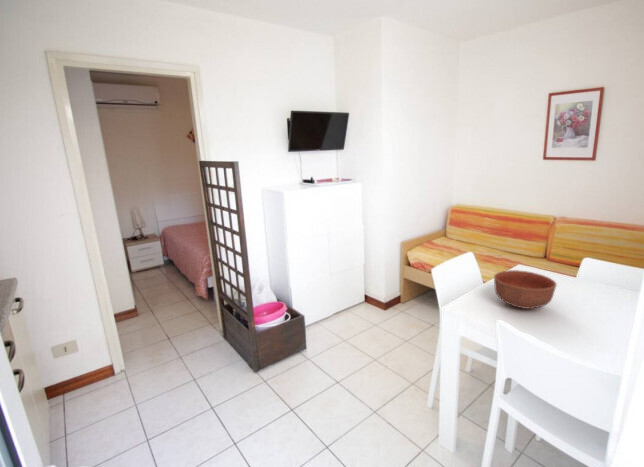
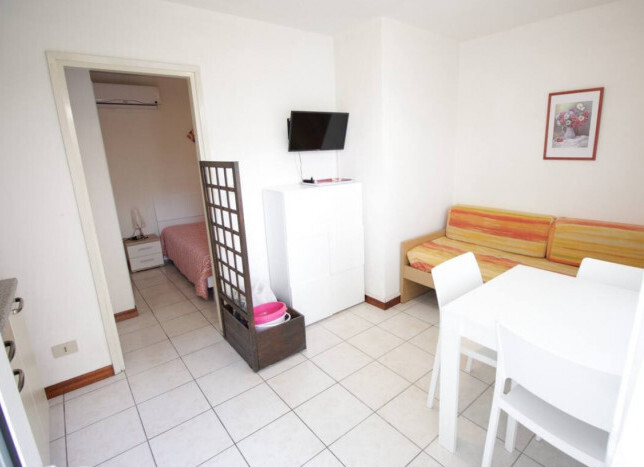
- bowl [493,269,558,310]
